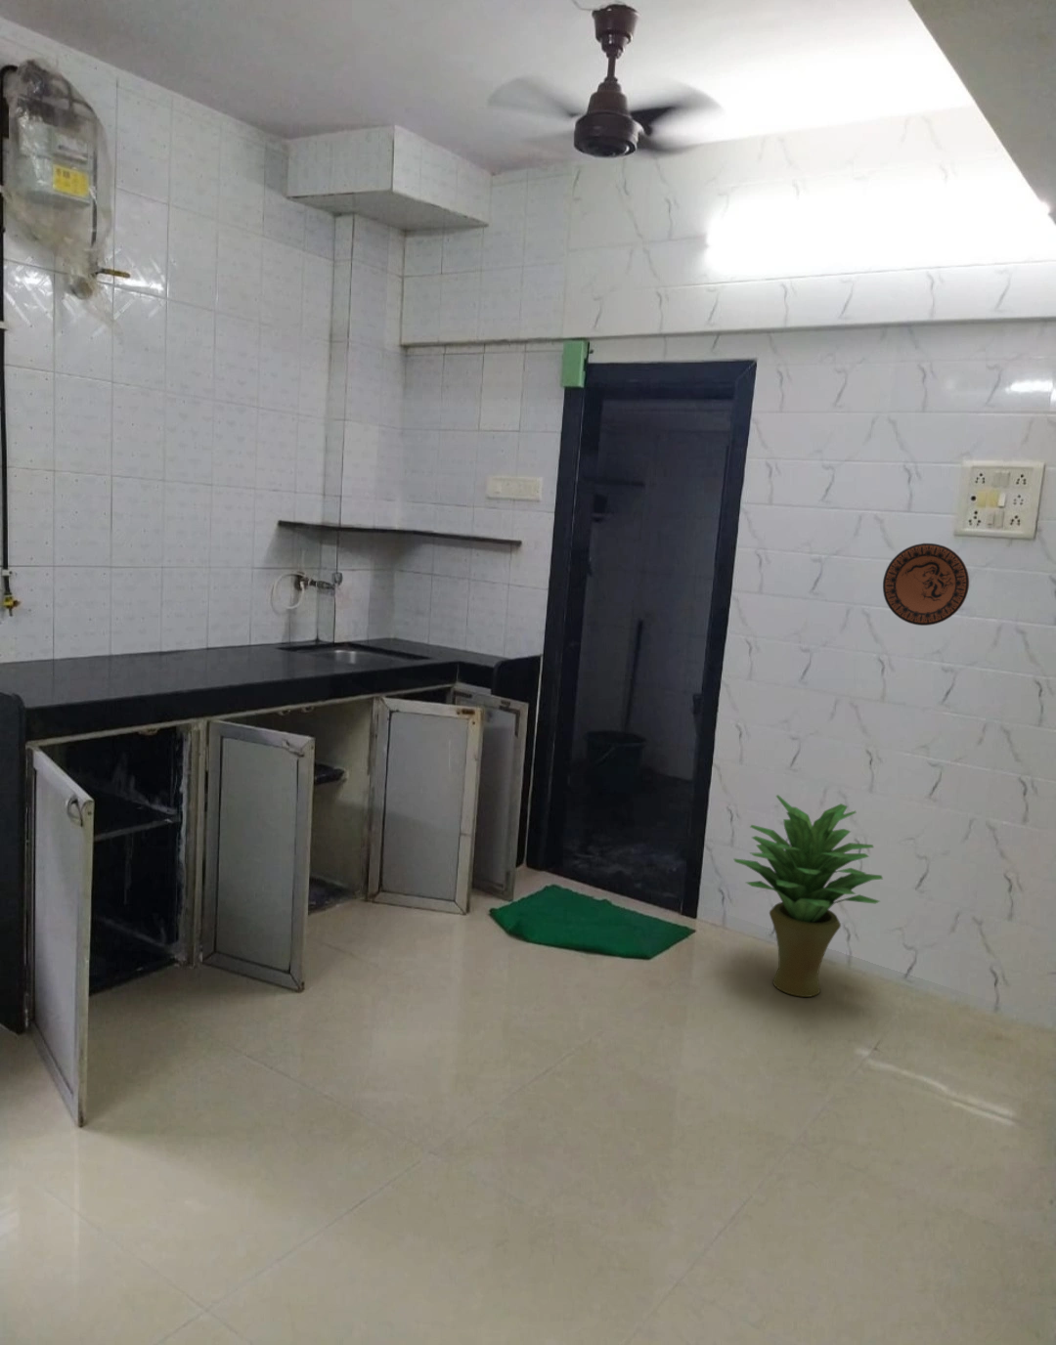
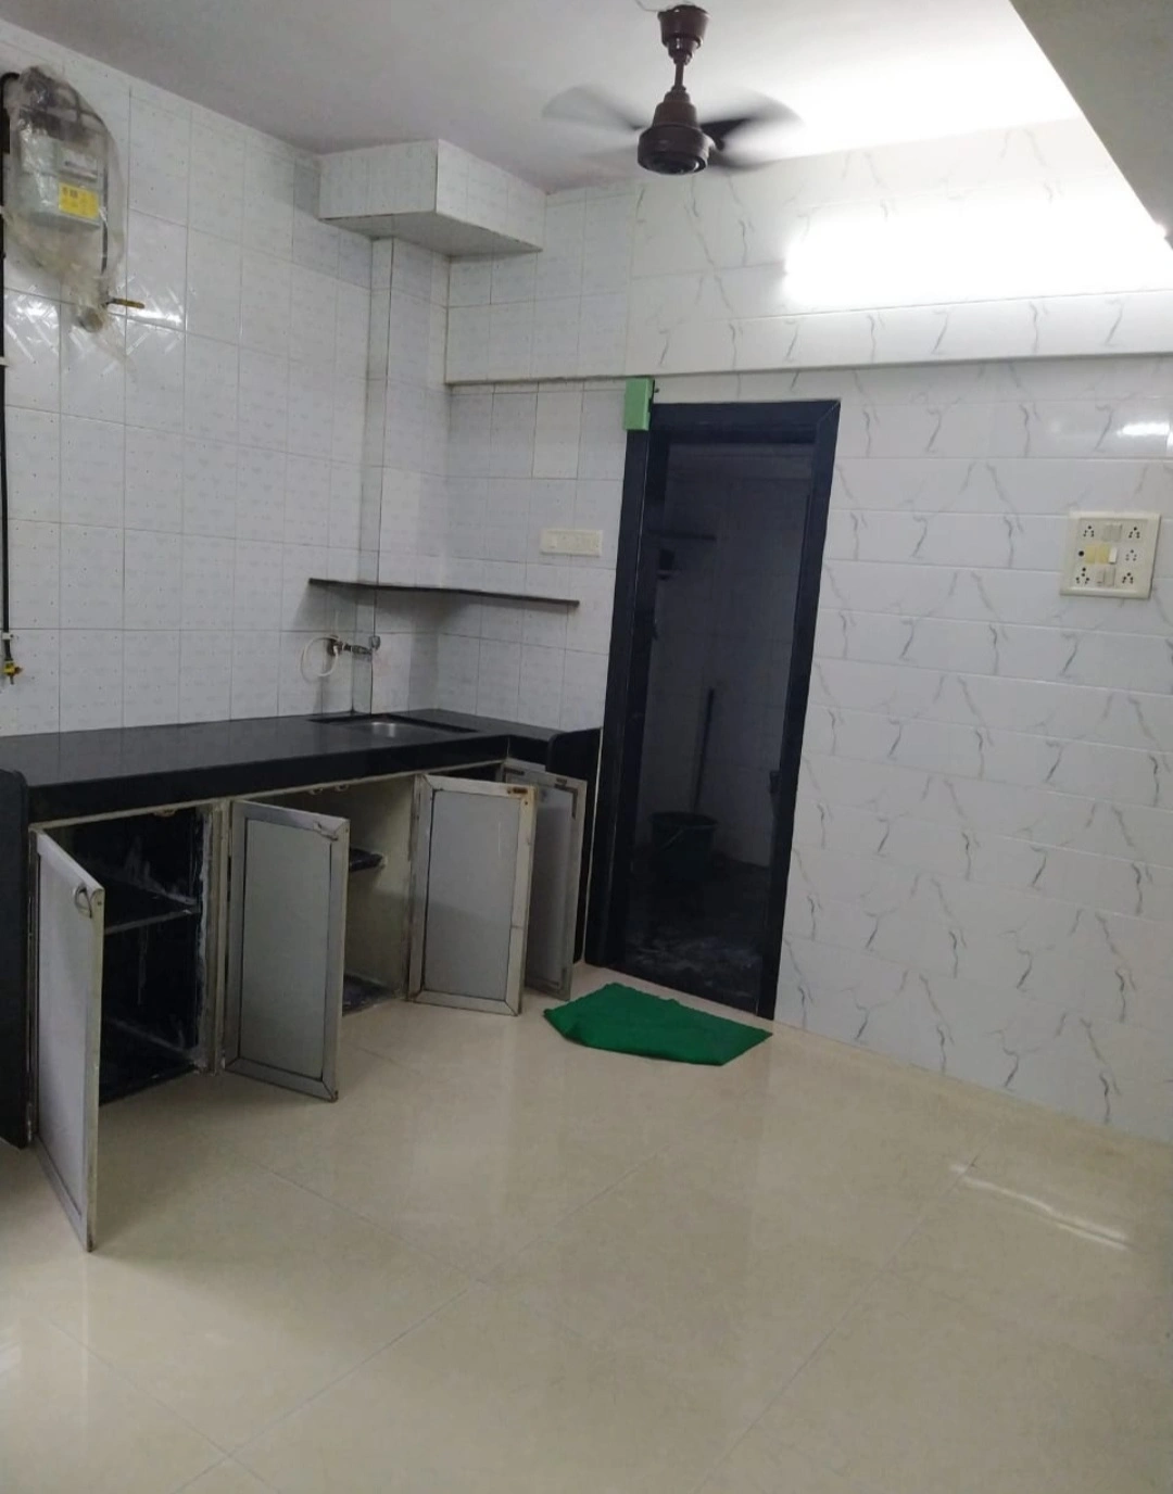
- decorative plate [882,543,970,627]
- potted plant [733,794,883,998]
